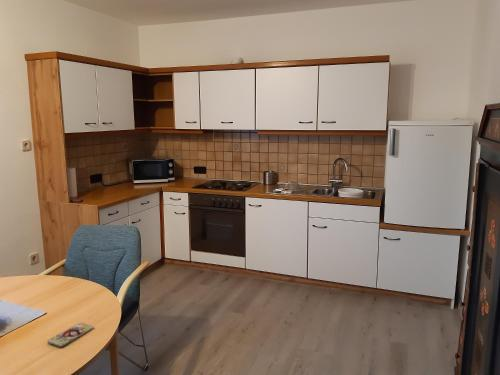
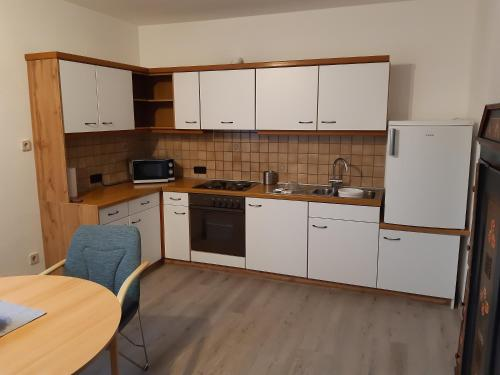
- smartphone [47,322,95,348]
